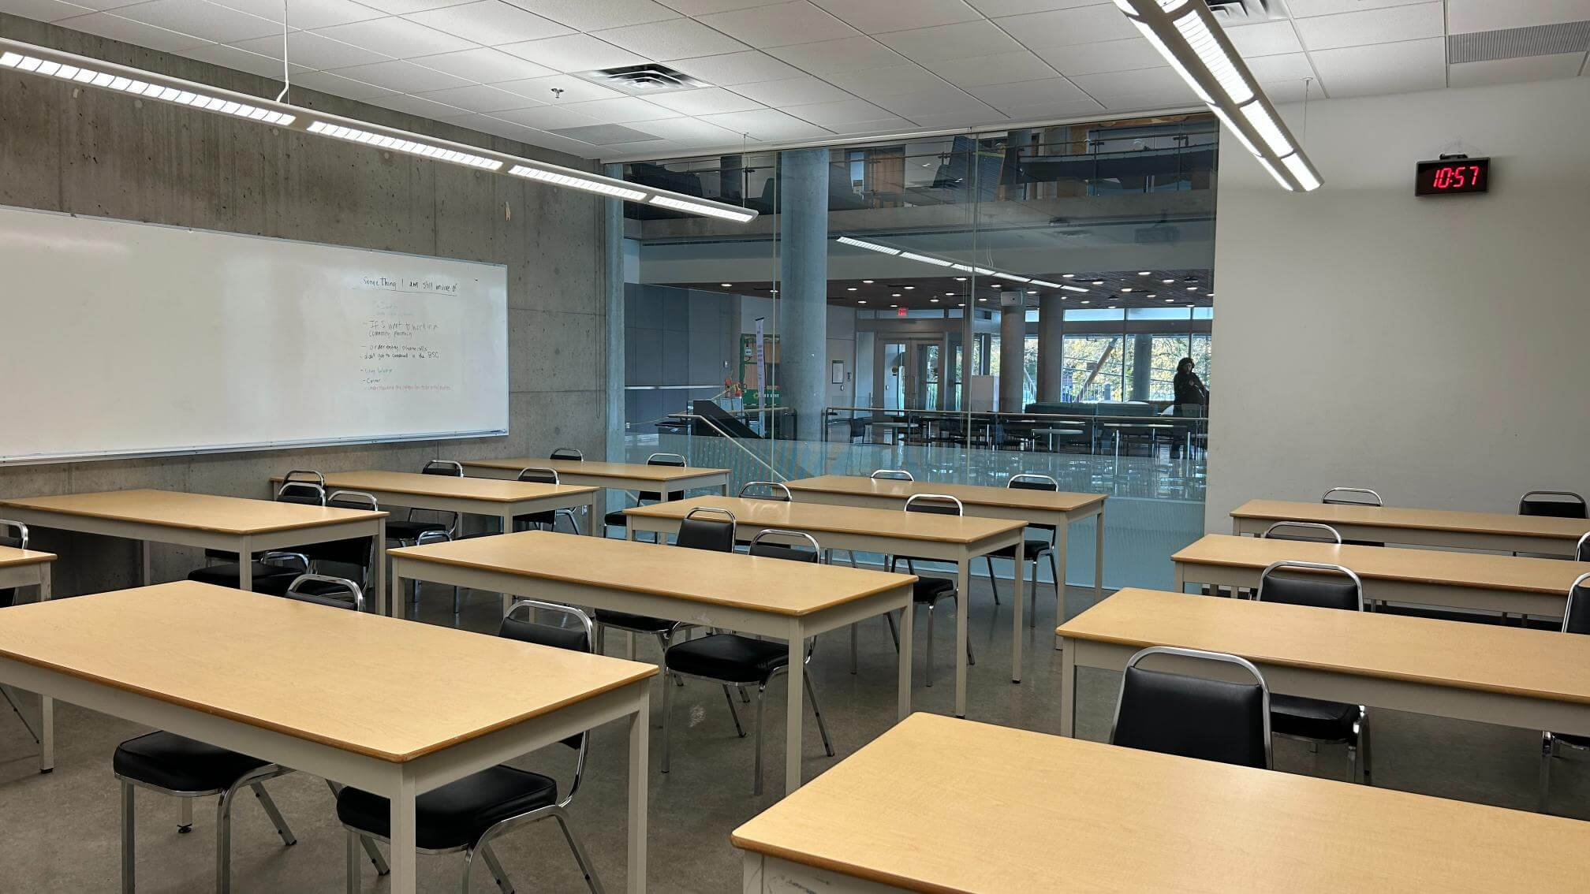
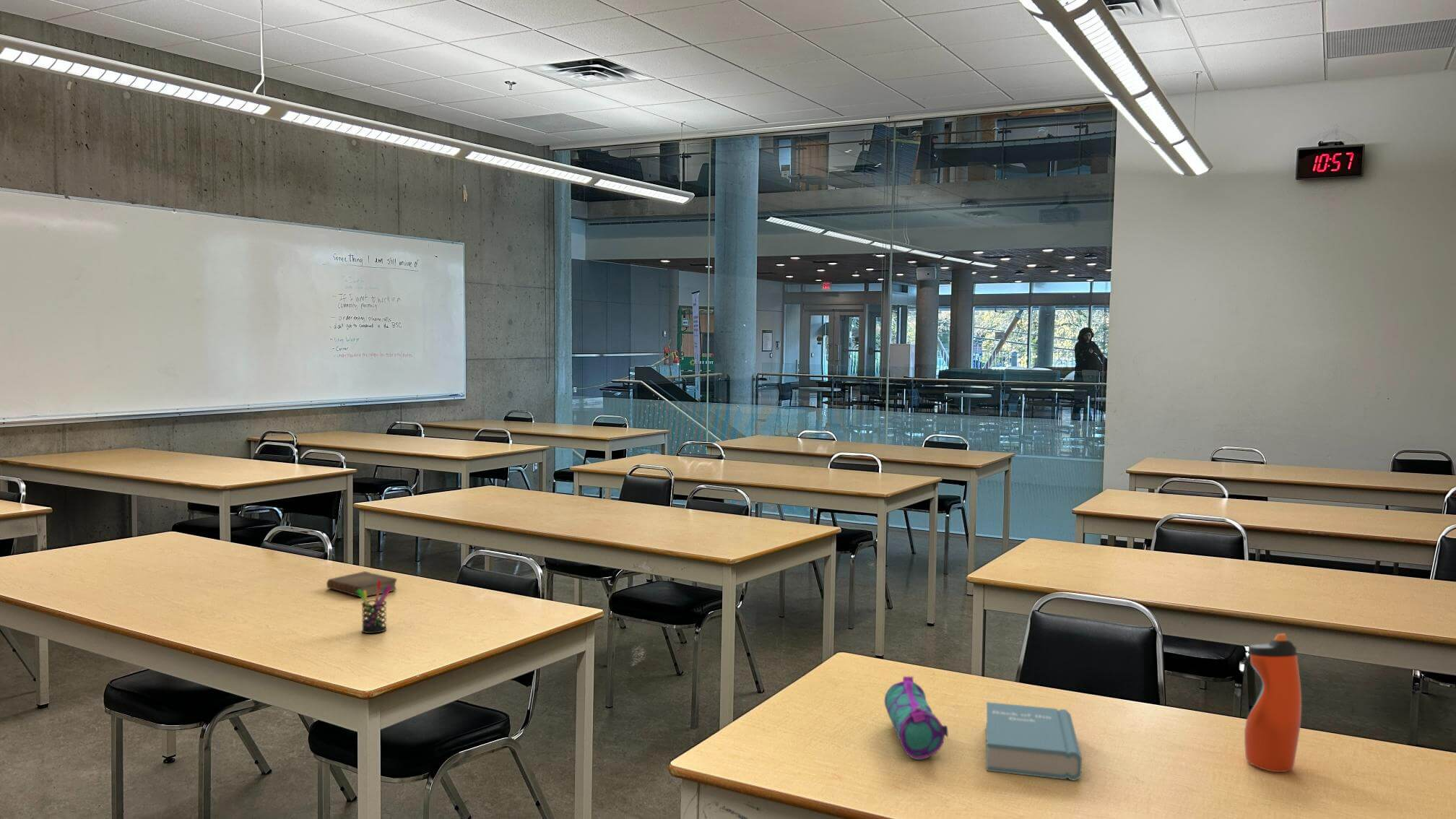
+ pen holder [357,580,391,634]
+ book [985,701,1083,781]
+ pencil case [884,676,949,761]
+ water bottle [1244,633,1302,773]
+ book [326,571,398,598]
